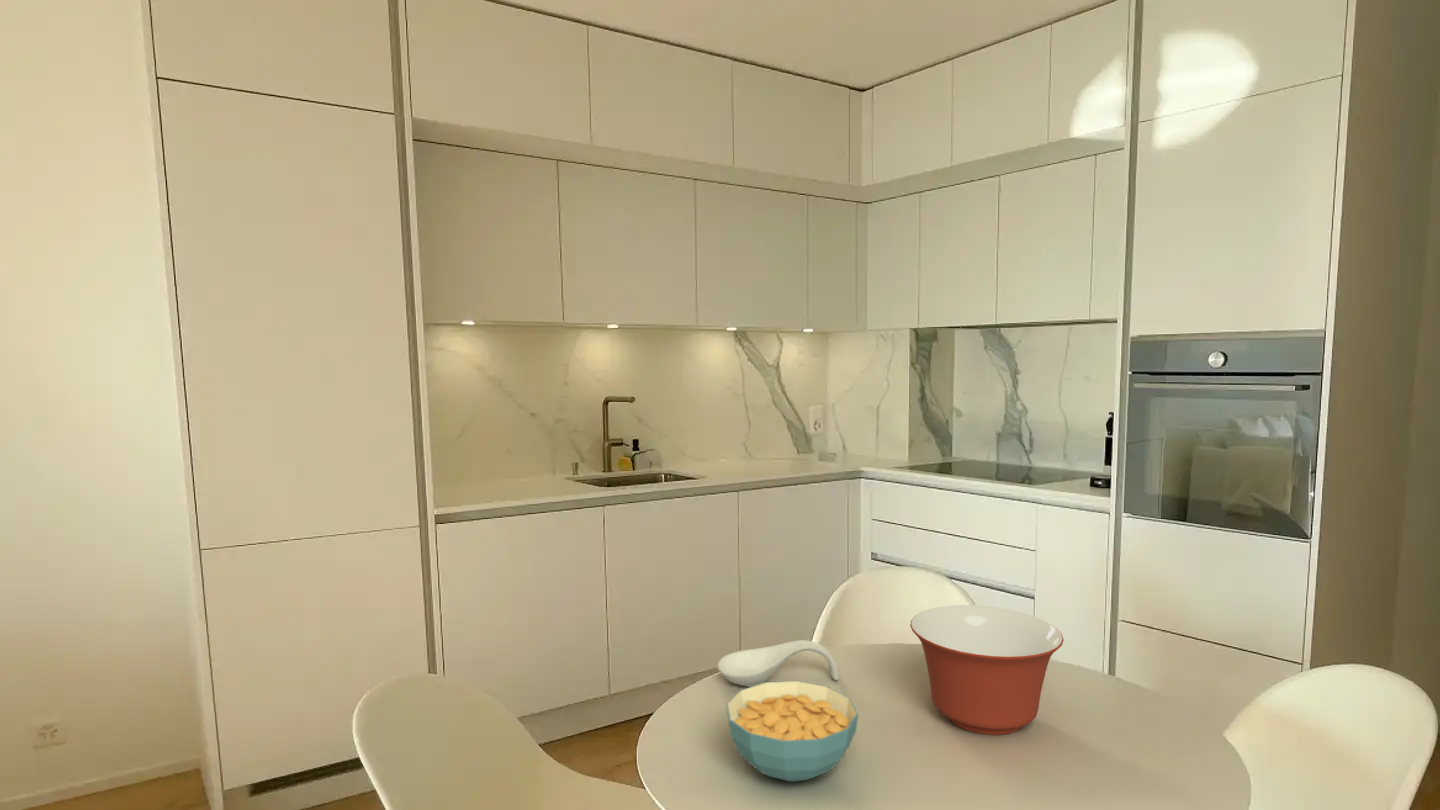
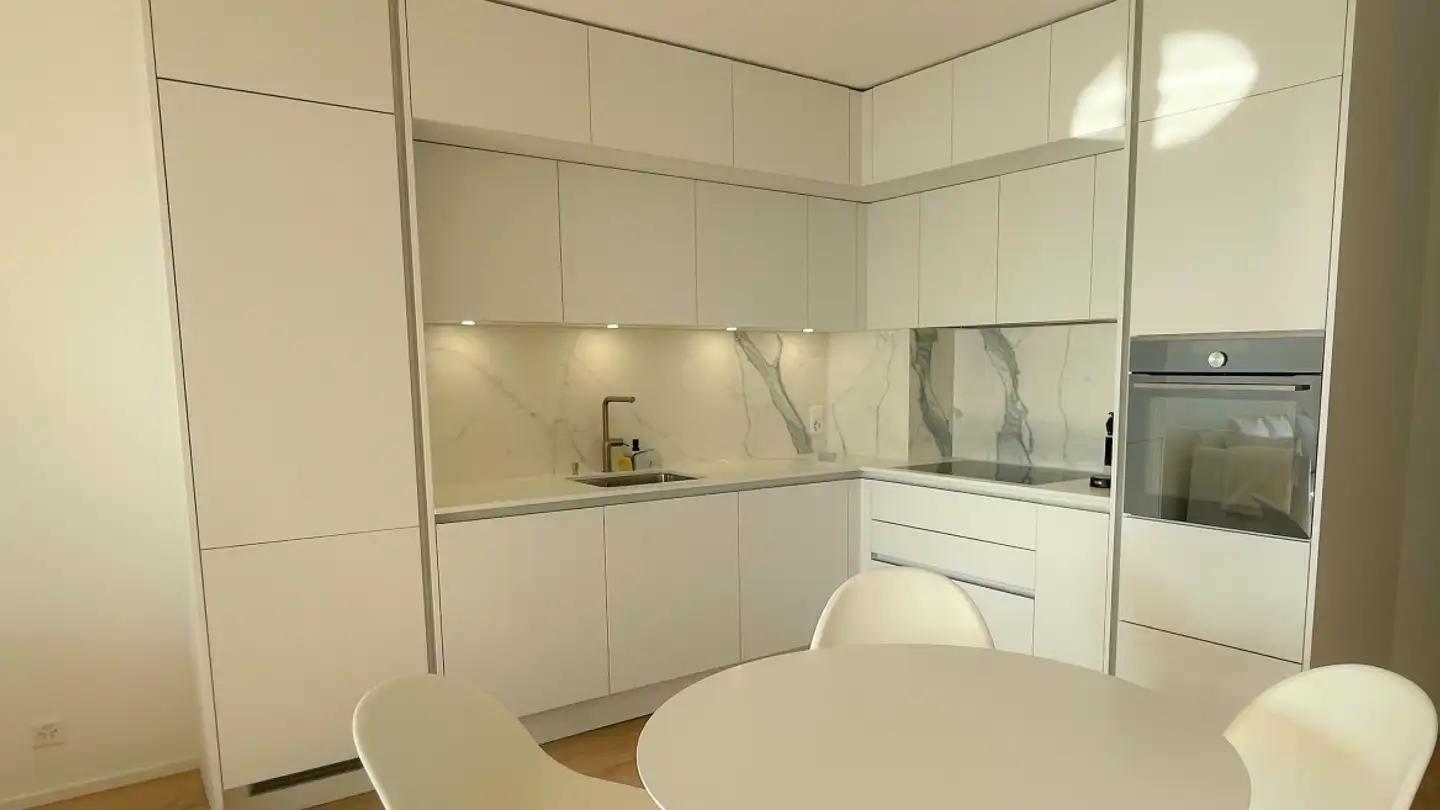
- cereal bowl [725,680,859,783]
- mixing bowl [909,604,1065,736]
- spoon rest [717,639,840,688]
